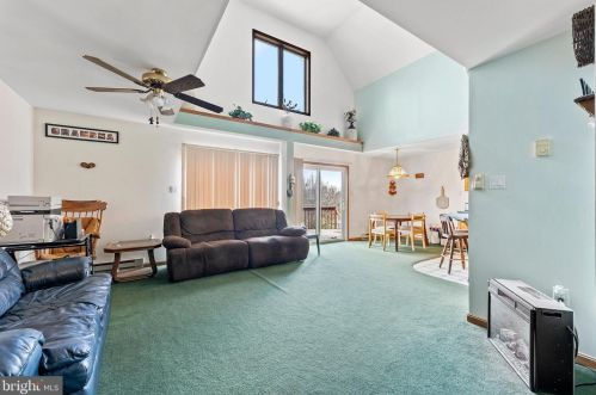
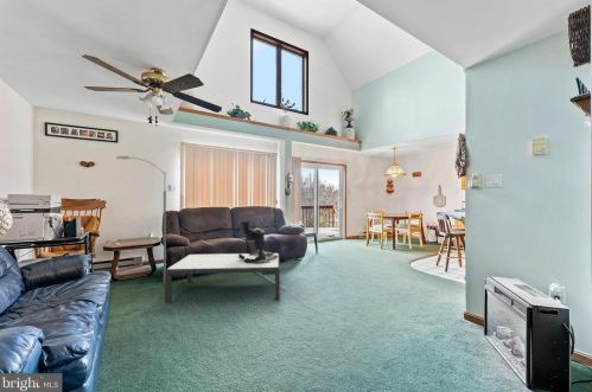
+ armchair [236,220,278,263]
+ coffee table [164,252,281,304]
+ street lamp [115,155,167,285]
